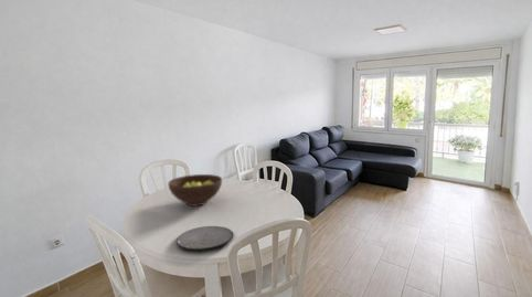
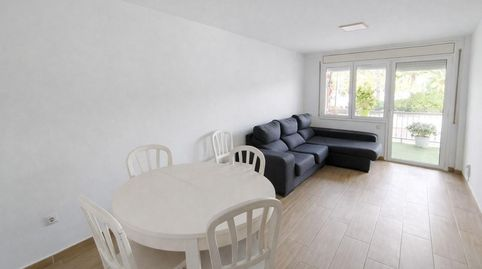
- plate [175,225,234,252]
- fruit bowl [167,173,223,208]
